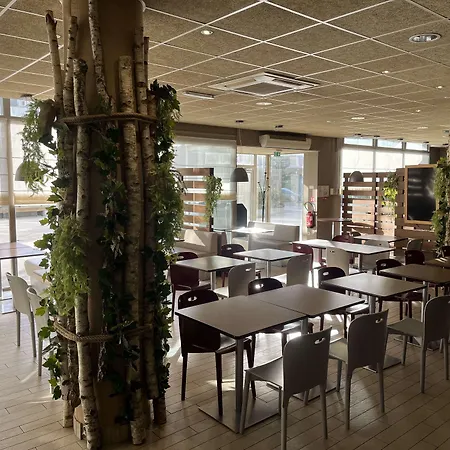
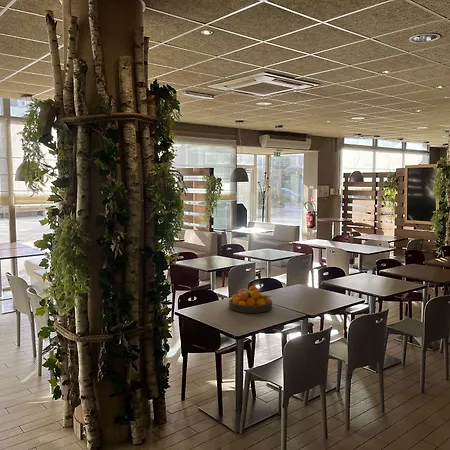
+ fruit bowl [228,285,273,314]
